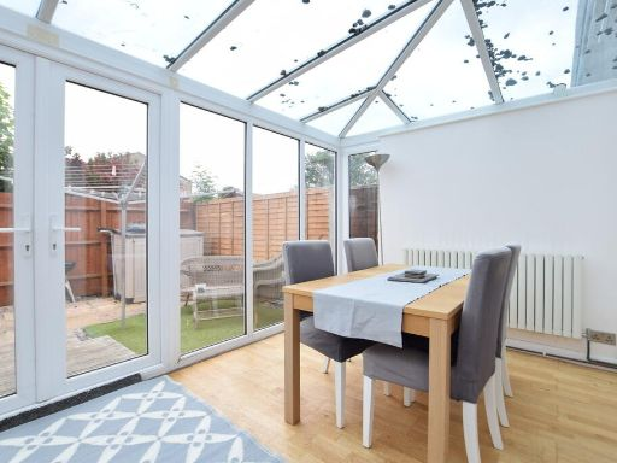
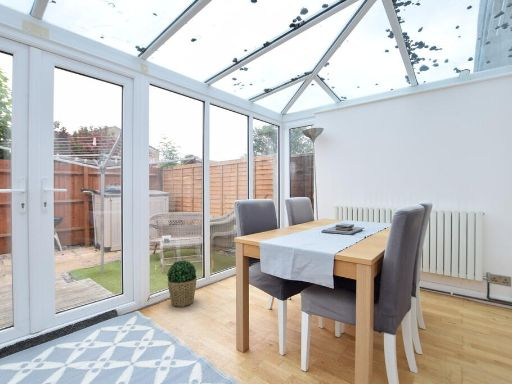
+ potted plant [166,259,198,308]
